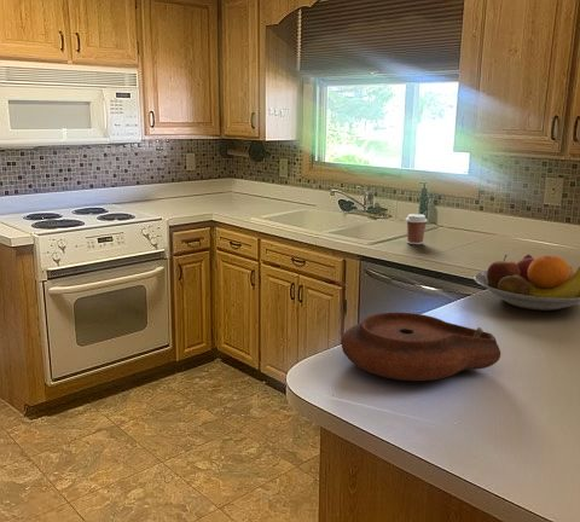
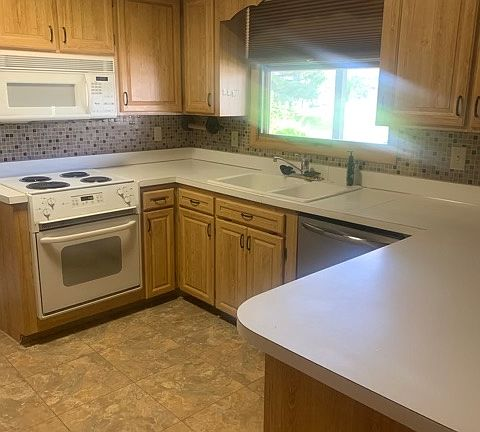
- fruit bowl [472,254,580,312]
- coffee cup [405,213,429,245]
- plate [340,312,501,382]
